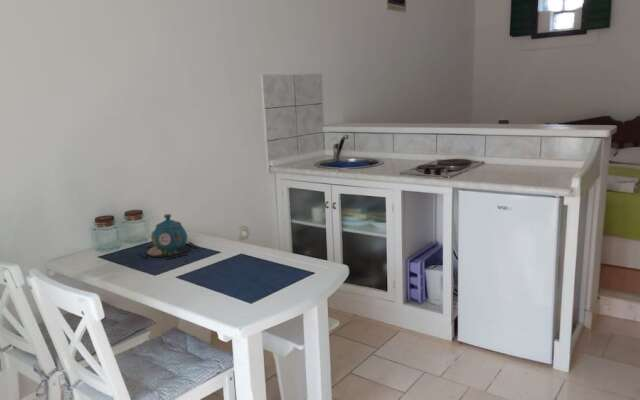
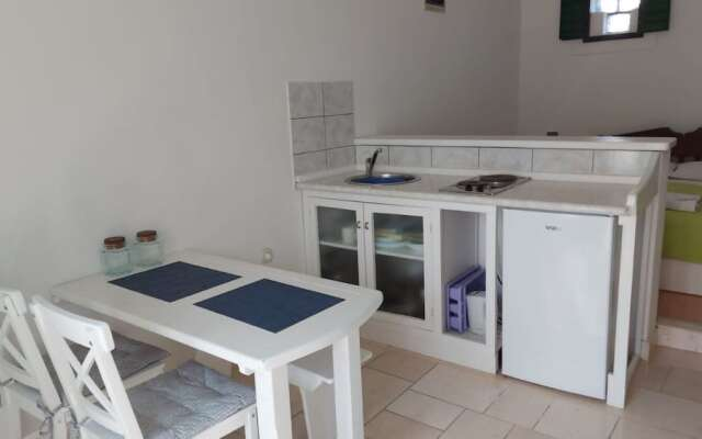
- teapot [138,213,201,260]
